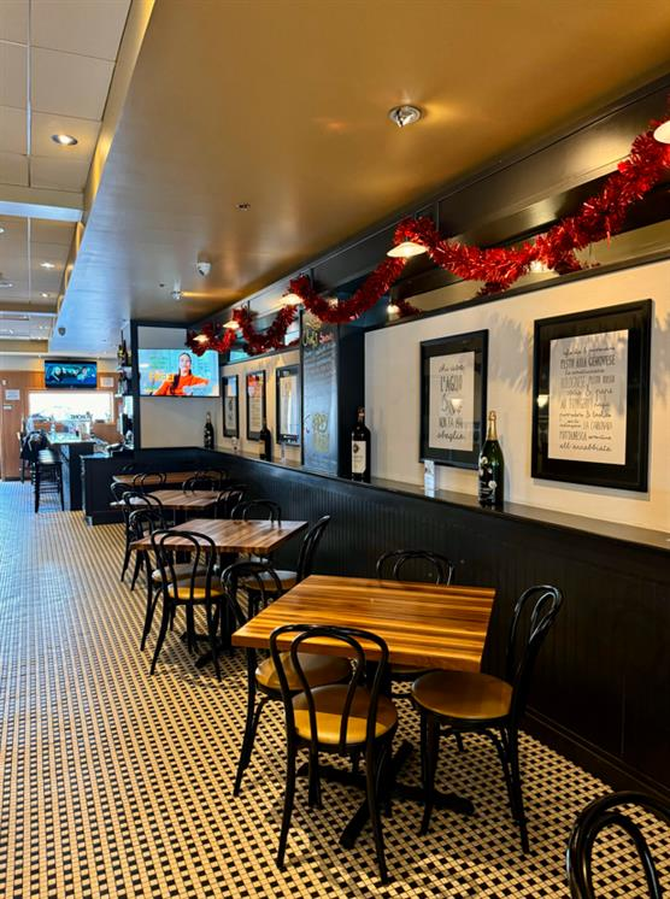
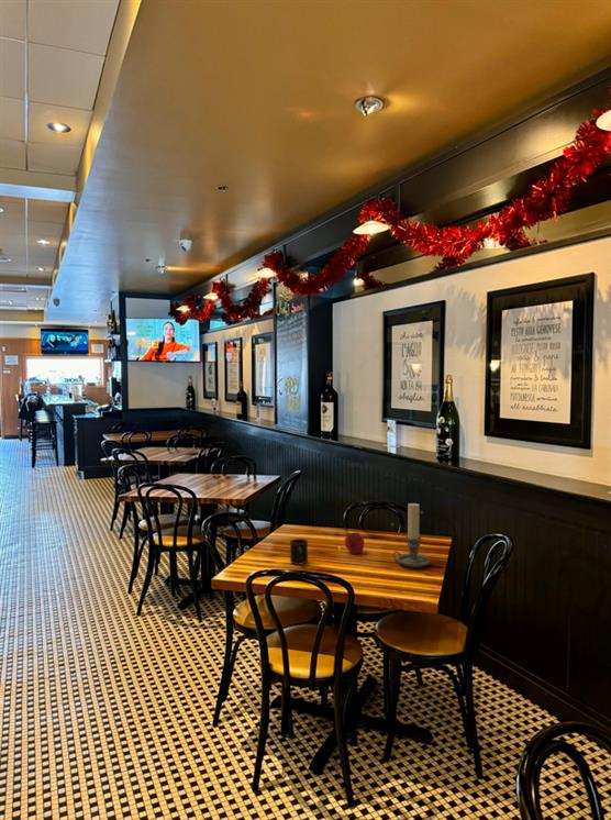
+ mug [289,538,309,566]
+ apple [344,531,365,555]
+ candle holder [392,502,432,568]
